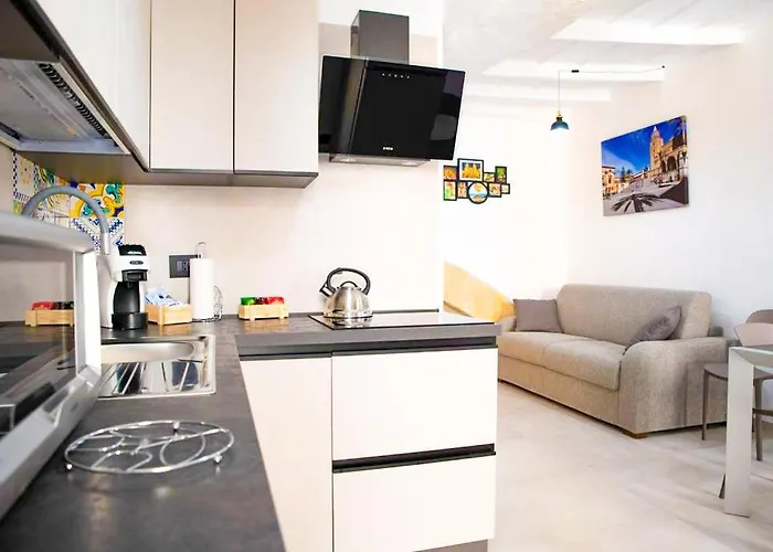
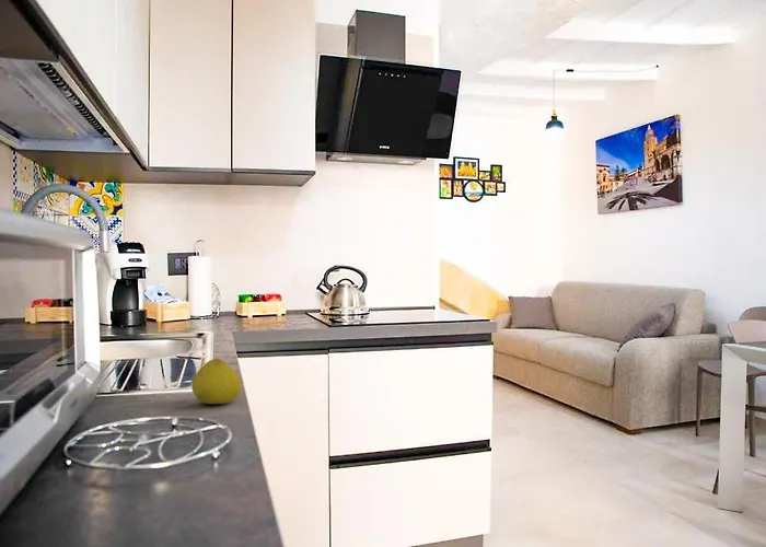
+ lemon [190,357,243,405]
